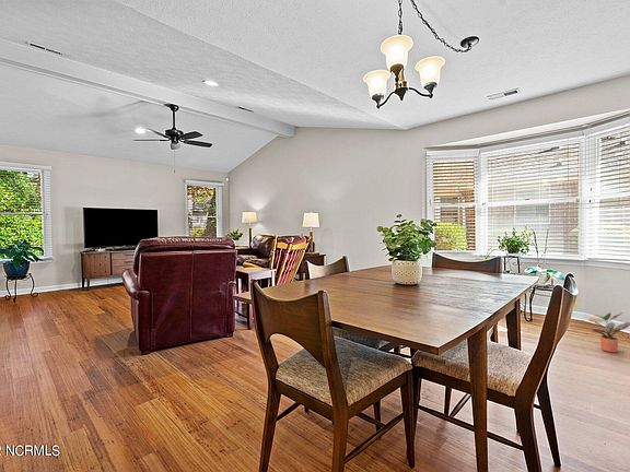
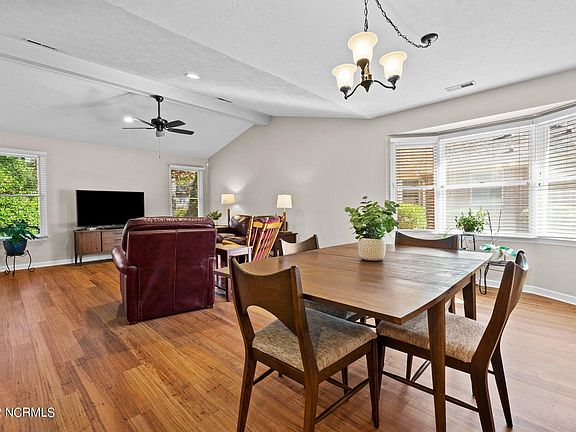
- potted plant [587,311,630,354]
